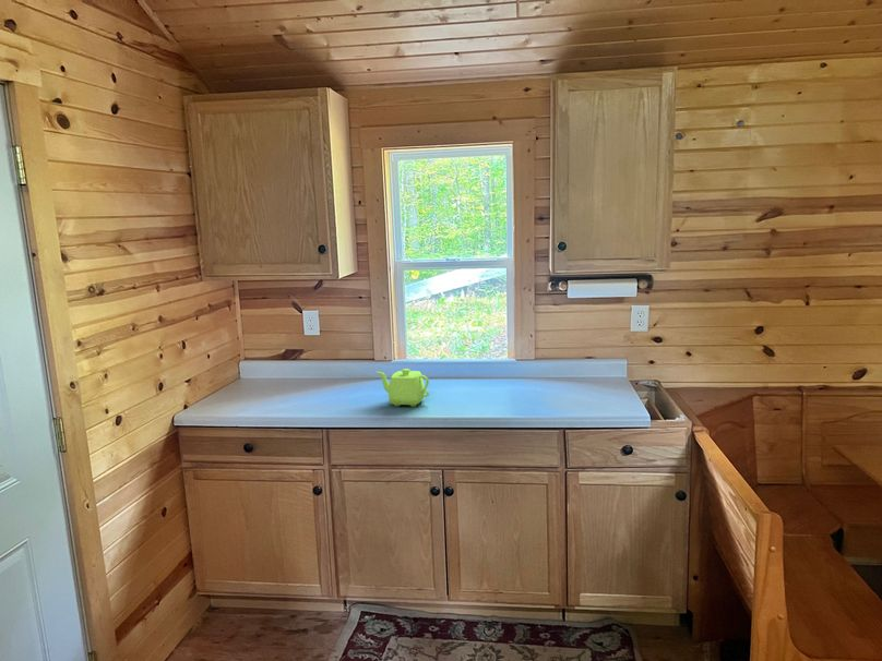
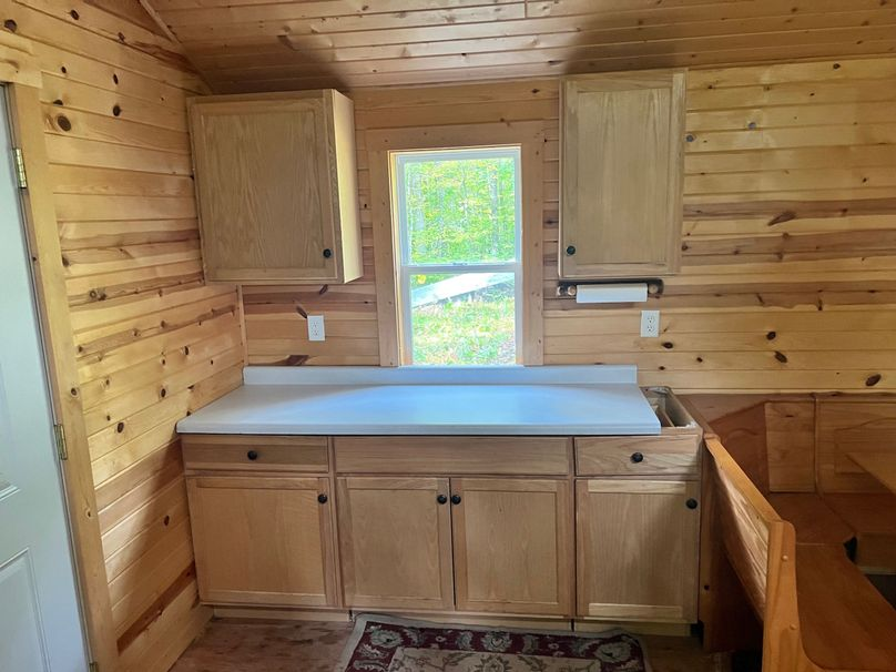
- teapot [376,368,430,408]
